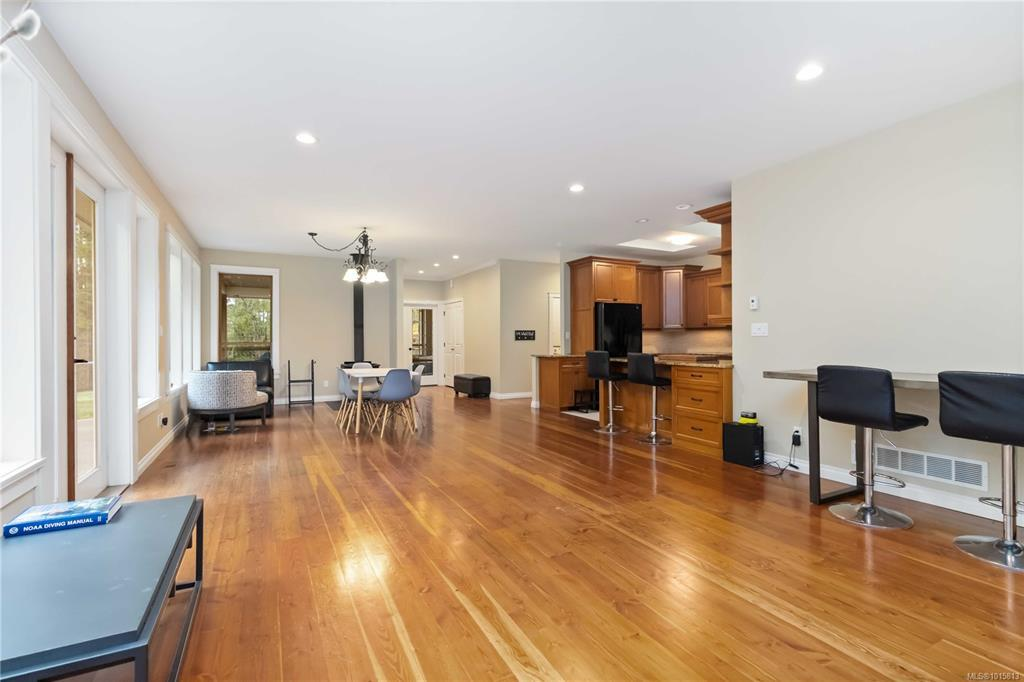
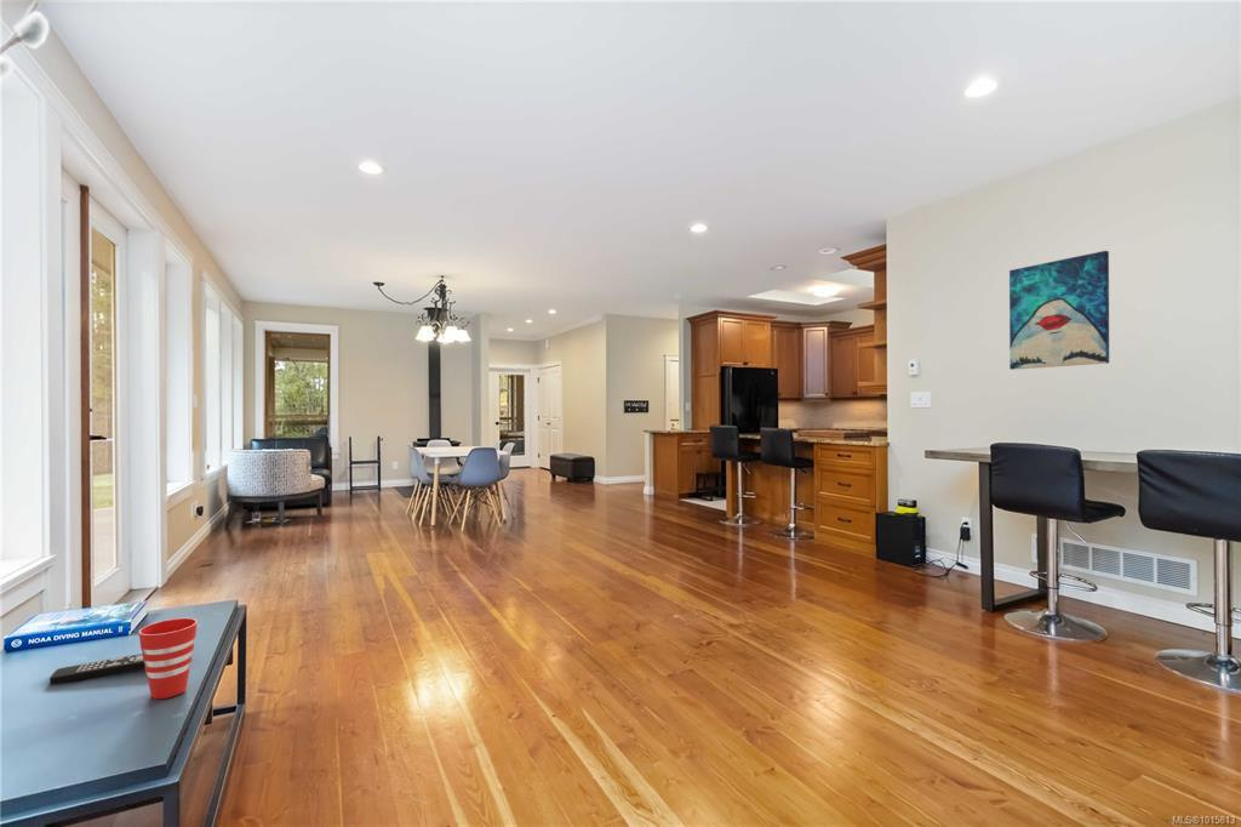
+ remote control [48,652,145,685]
+ wall art [1008,250,1110,371]
+ cup [138,617,199,700]
